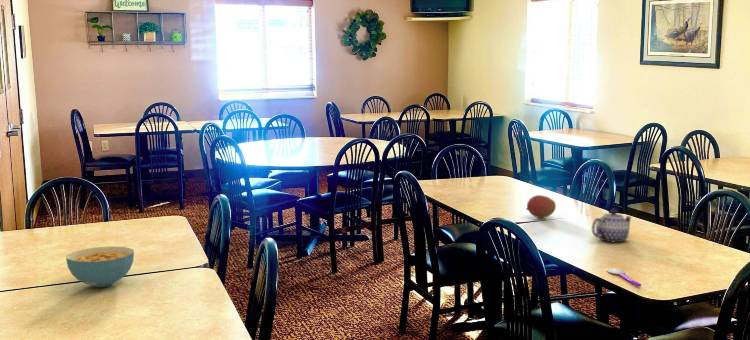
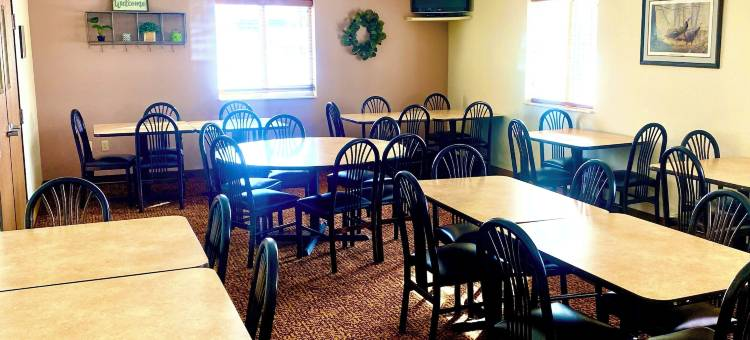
- teapot [591,208,633,243]
- cereal bowl [65,245,135,288]
- fruit [525,194,557,219]
- spoon [606,268,642,287]
